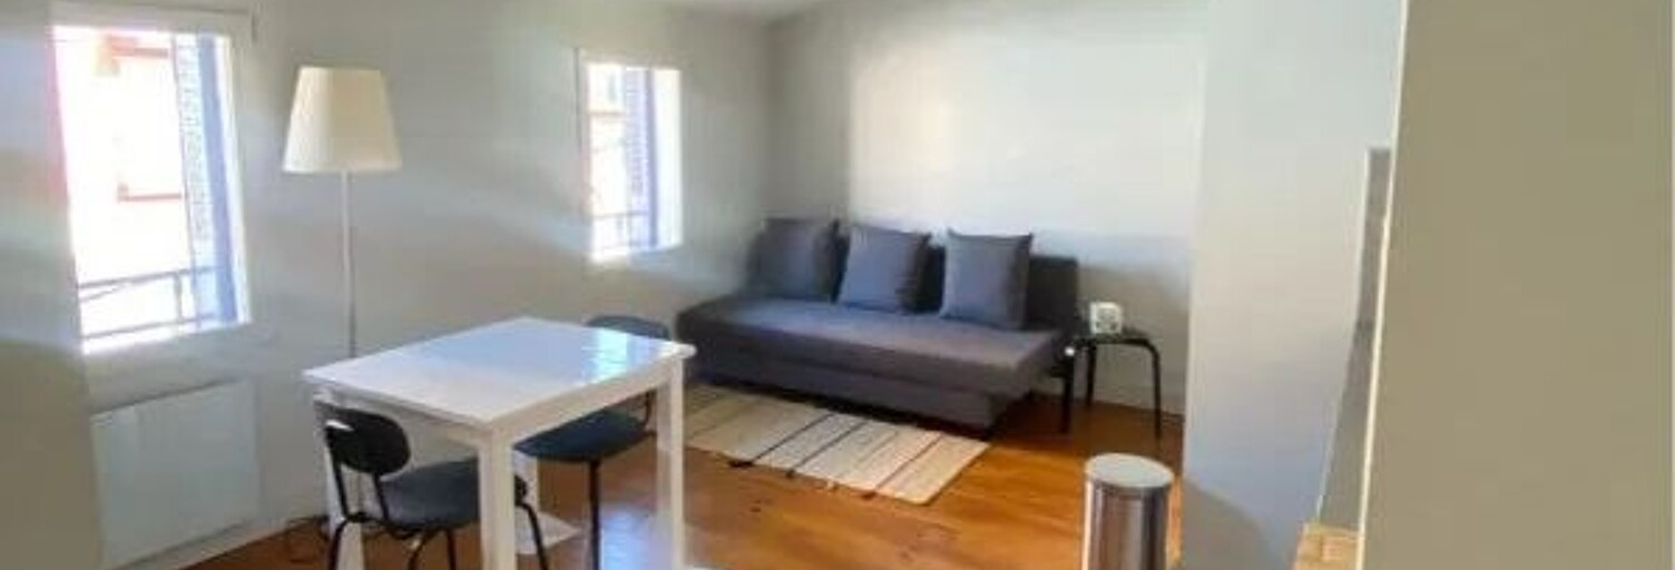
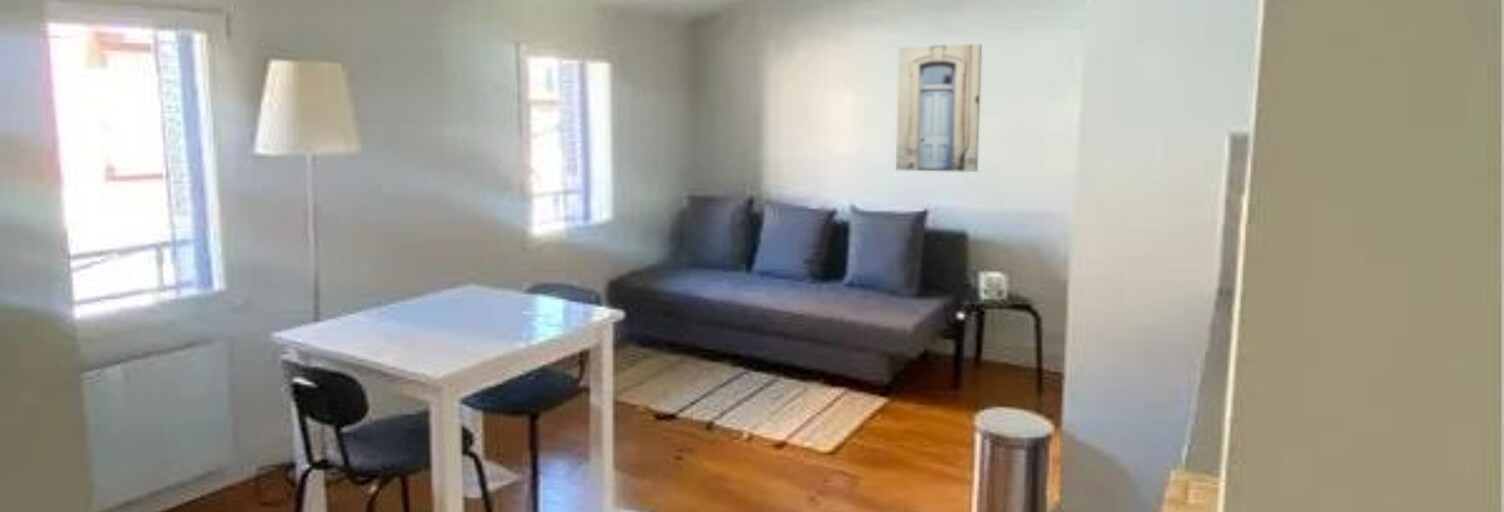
+ wall art [895,43,983,173]
